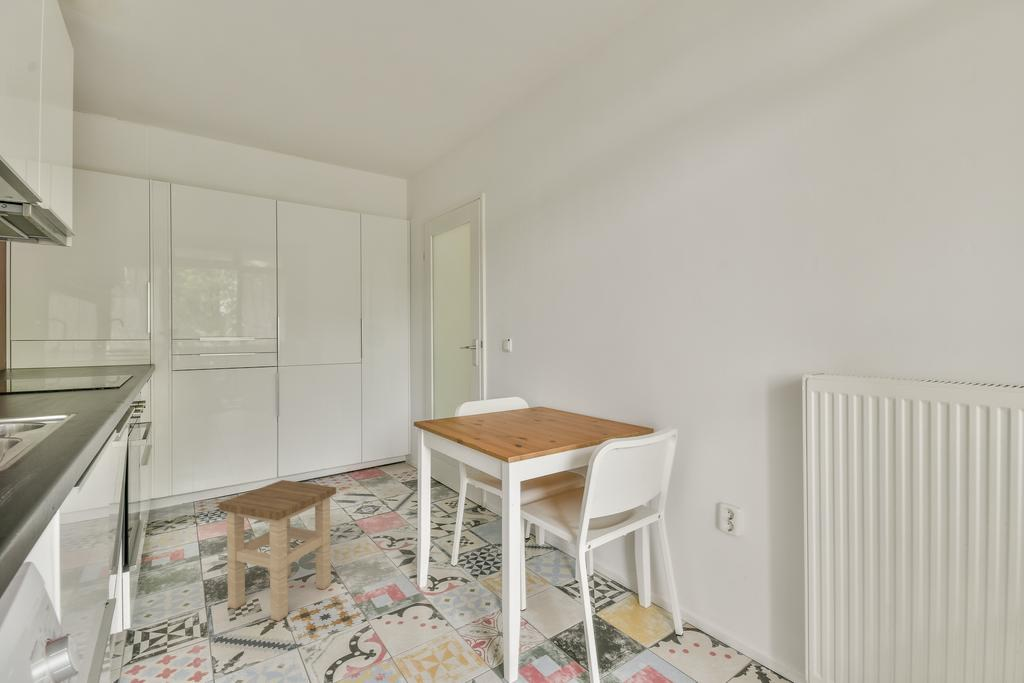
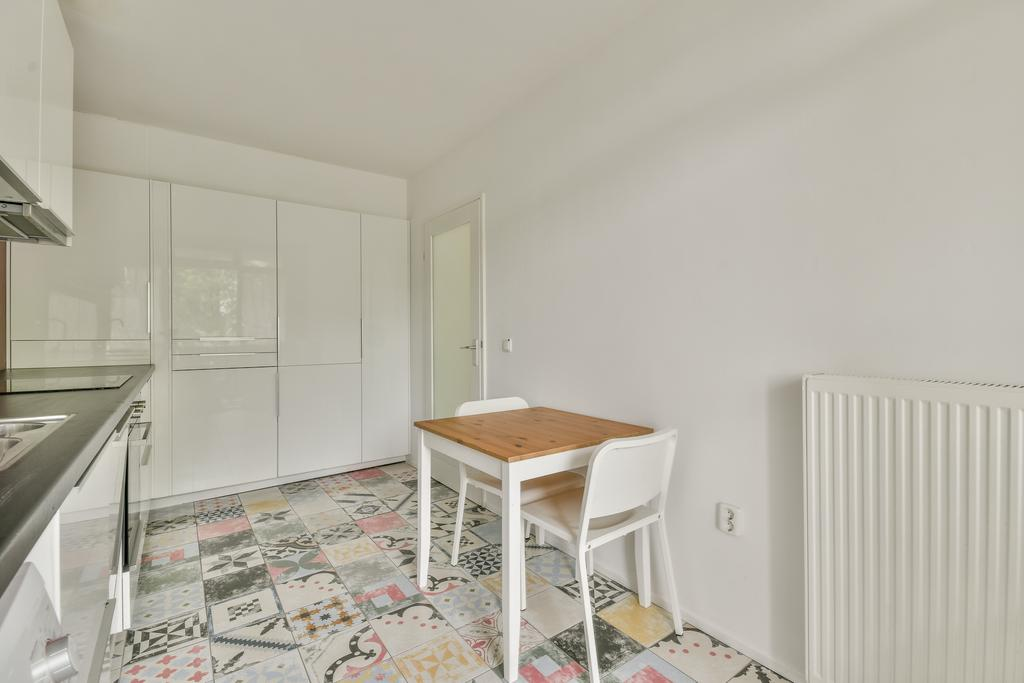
- stool [218,479,337,622]
